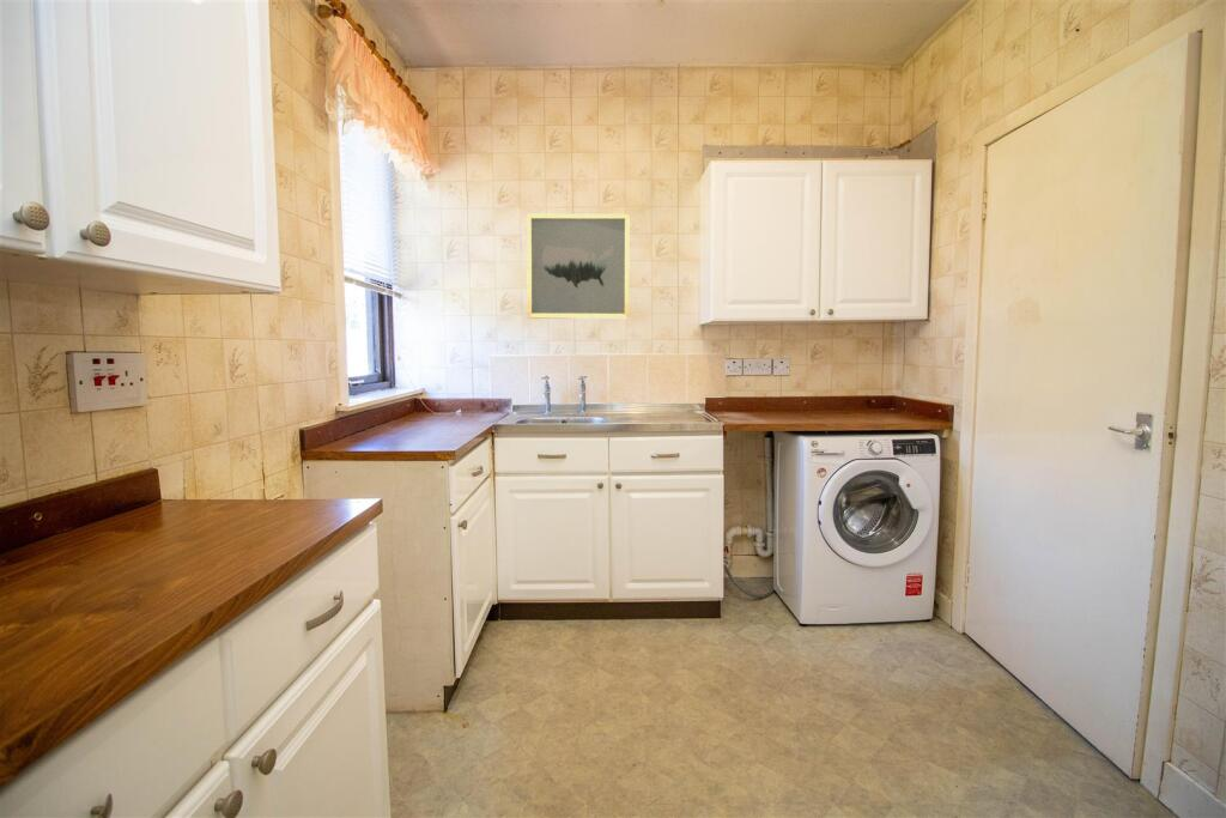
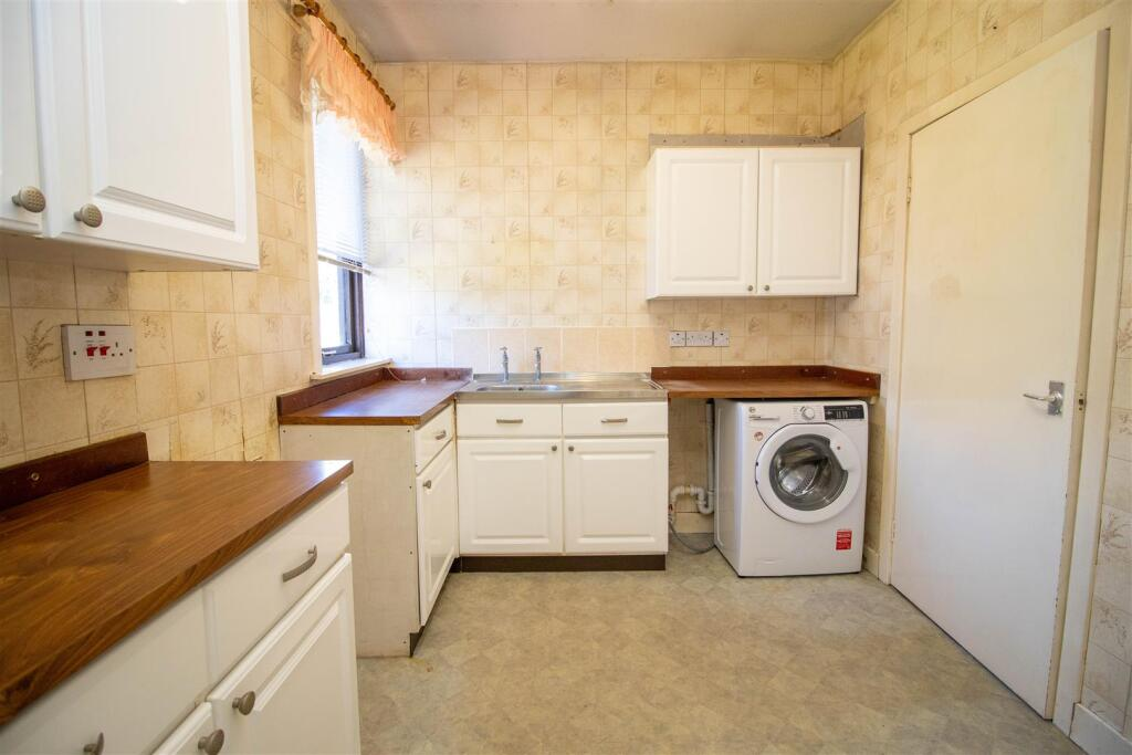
- wall art [526,213,631,320]
